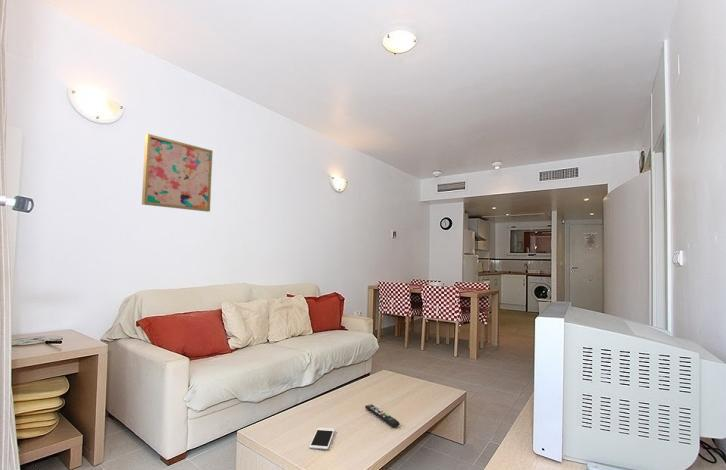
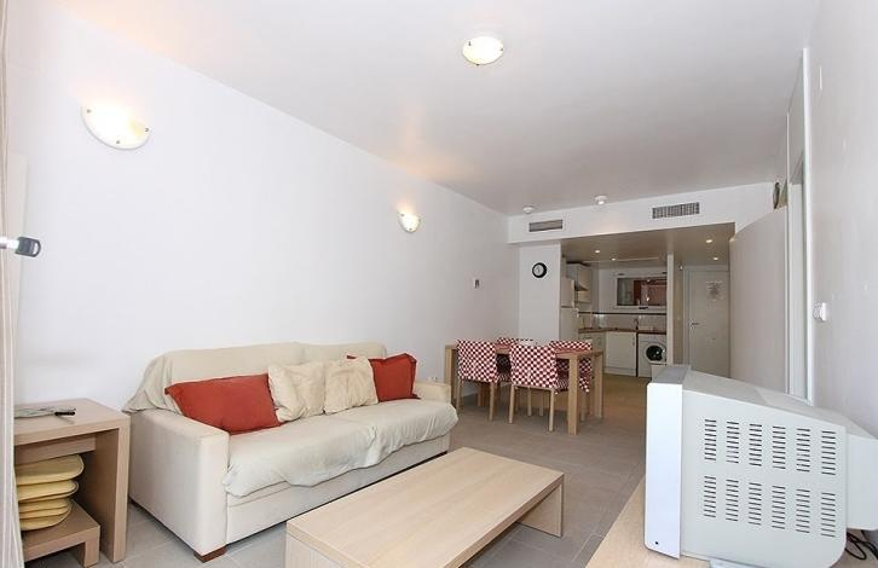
- remote control [364,403,400,429]
- cell phone [308,427,336,451]
- wall art [141,133,214,213]
